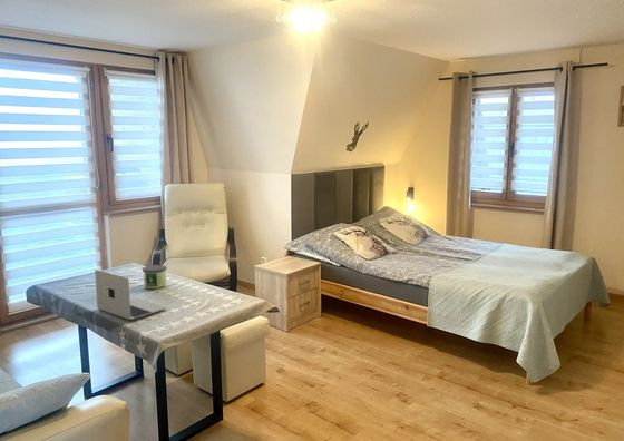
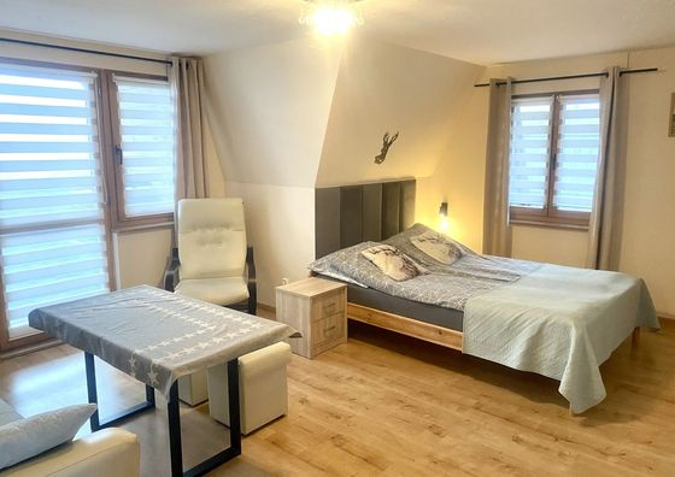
- laptop [94,268,167,321]
- candle [142,264,168,290]
